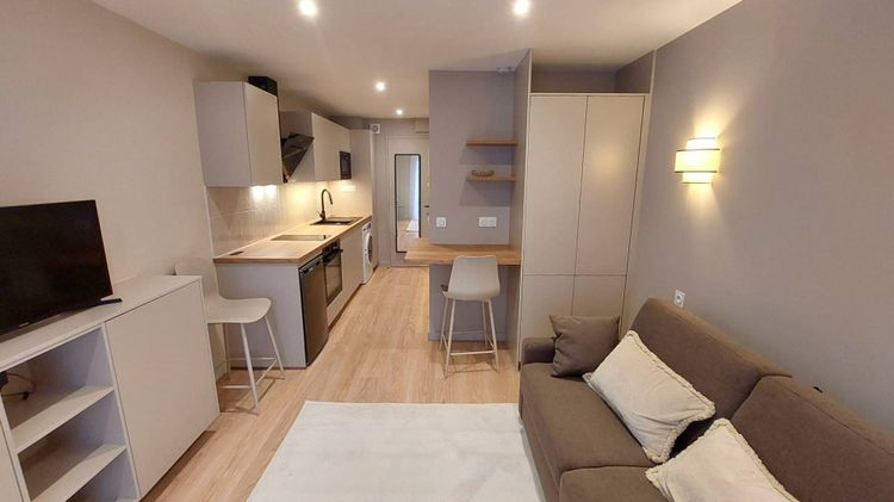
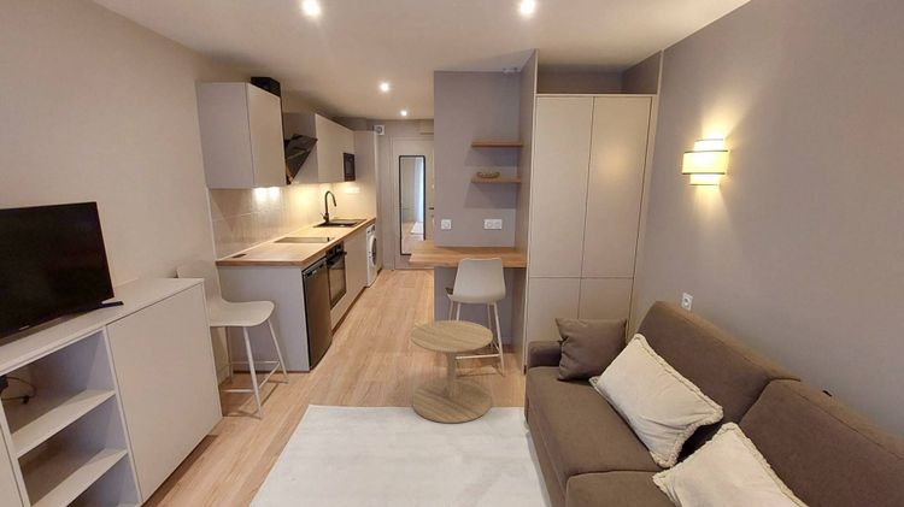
+ side table [410,319,494,424]
